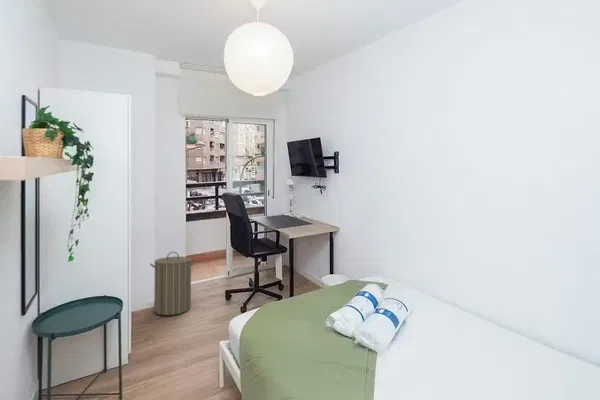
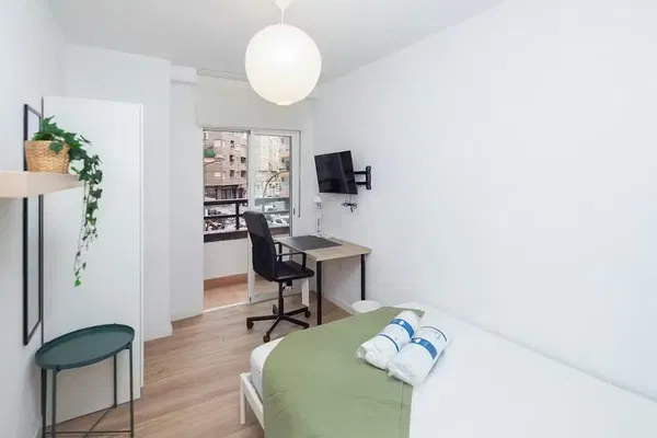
- laundry hamper [149,251,196,316]
